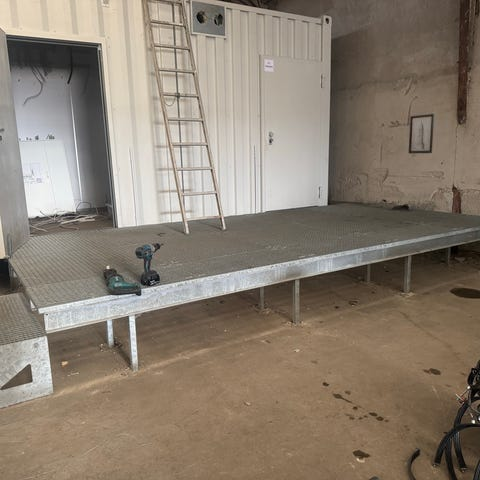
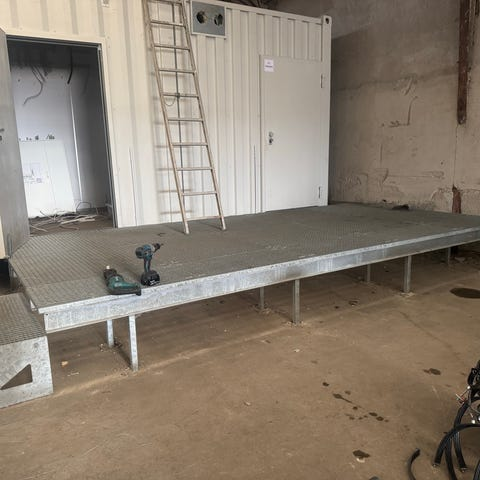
- wall art [408,113,435,154]
